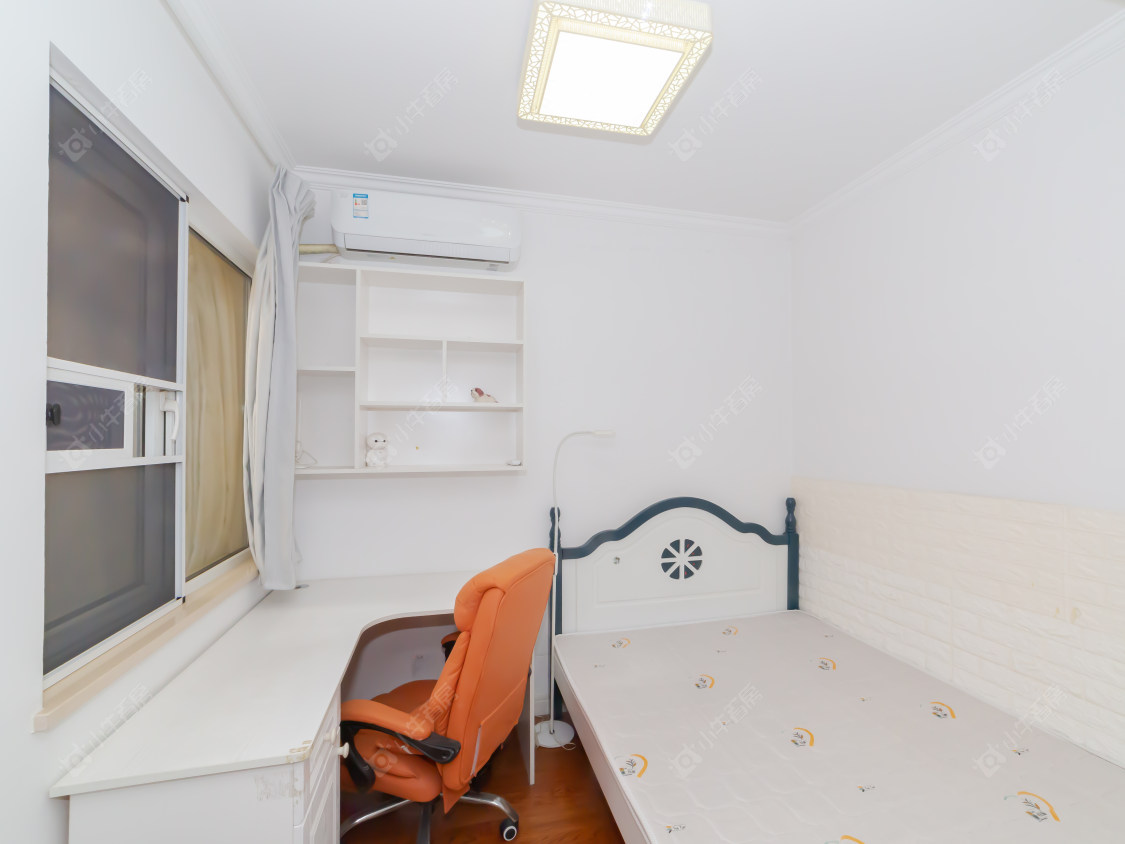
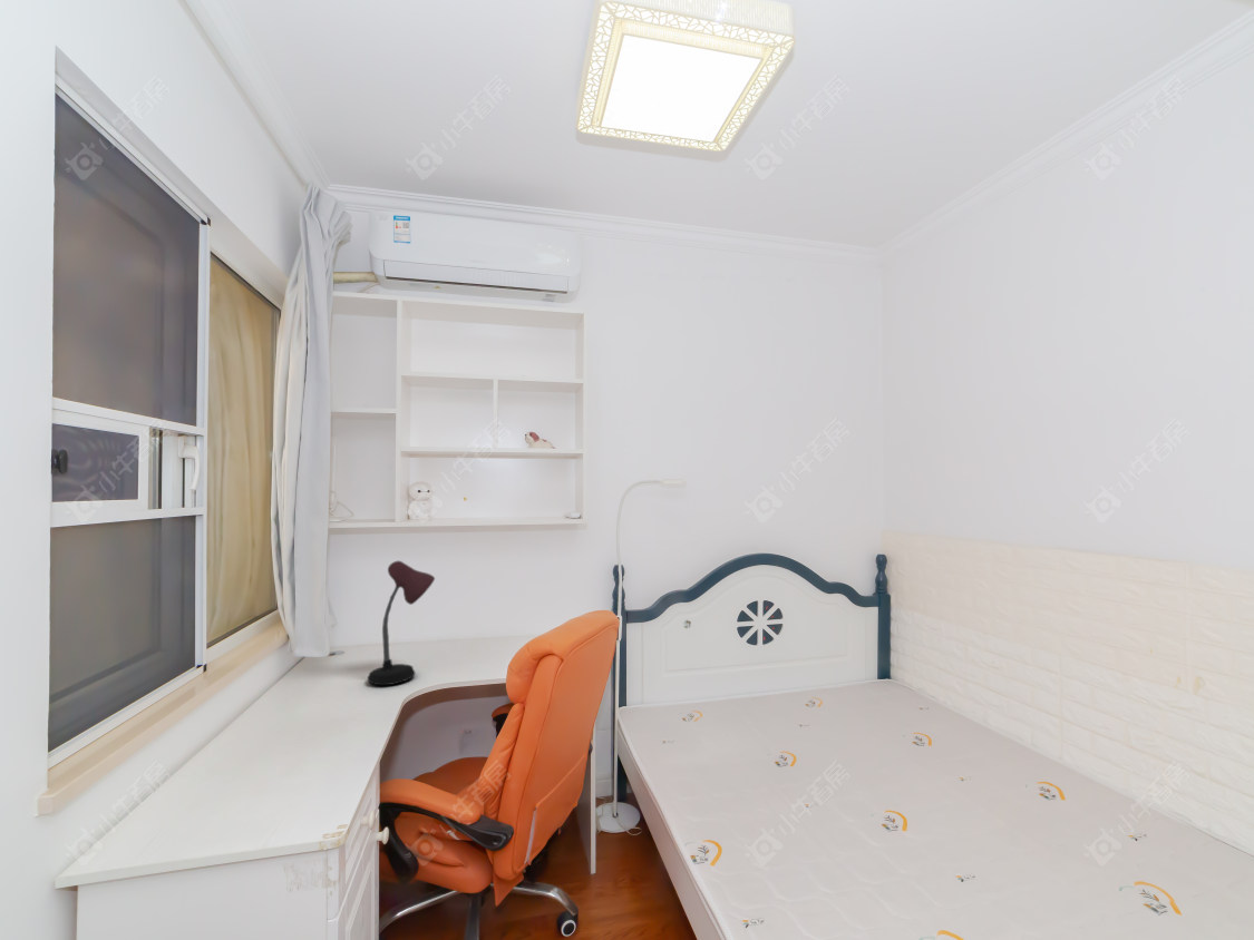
+ desk lamp [367,560,436,686]
